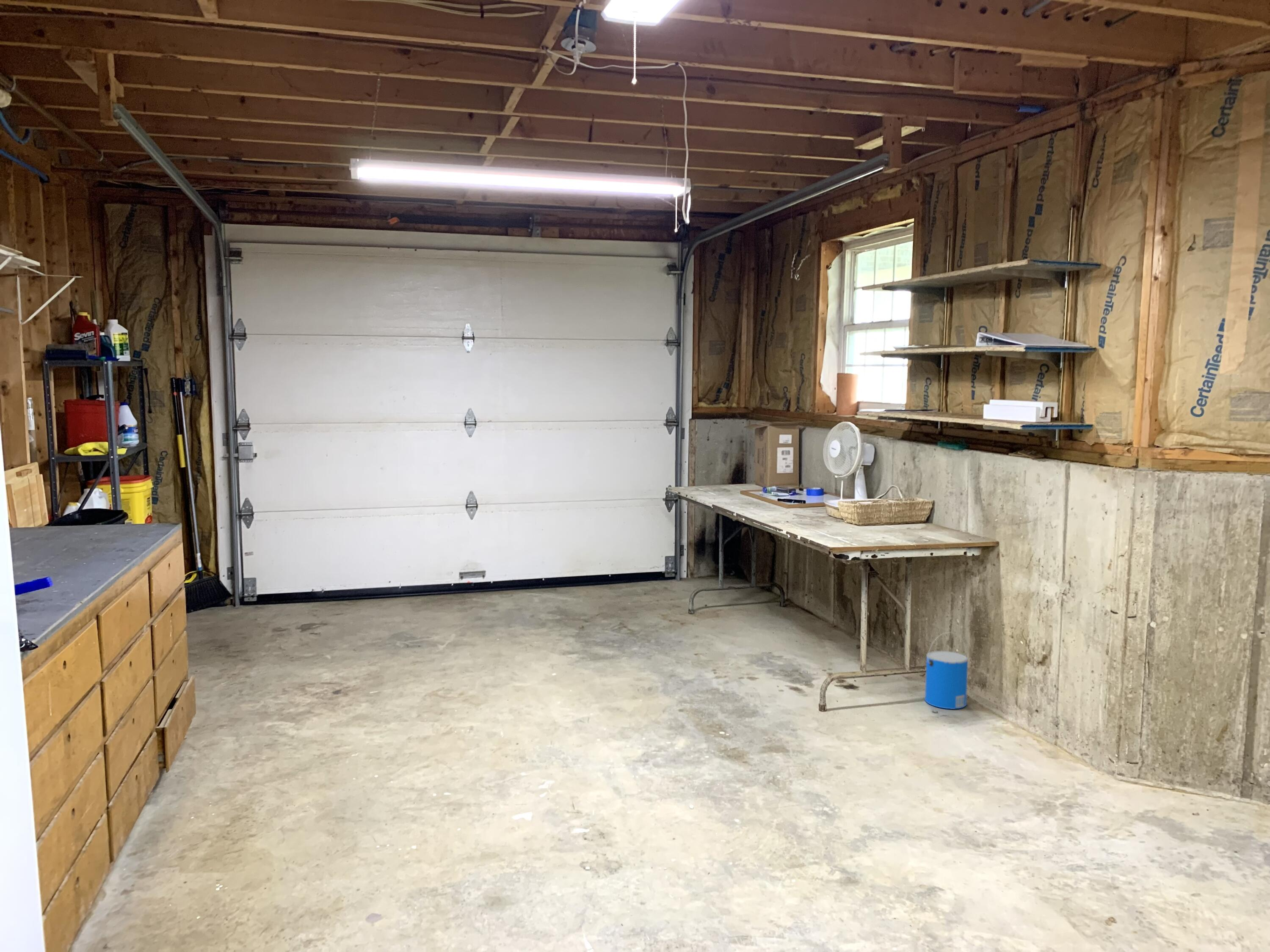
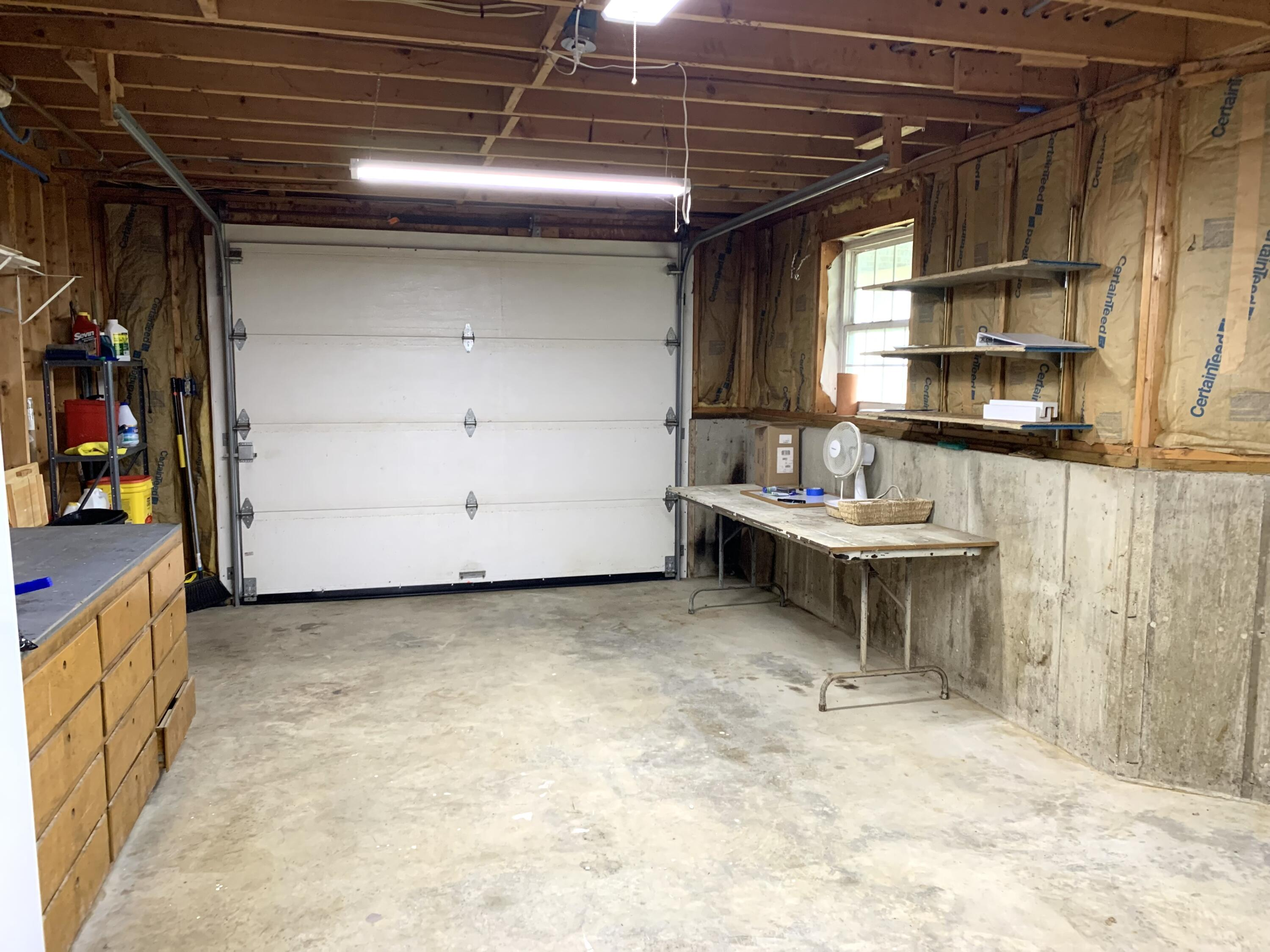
- bucket [924,632,969,710]
